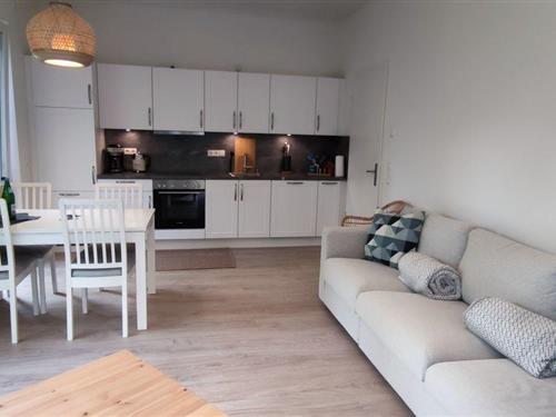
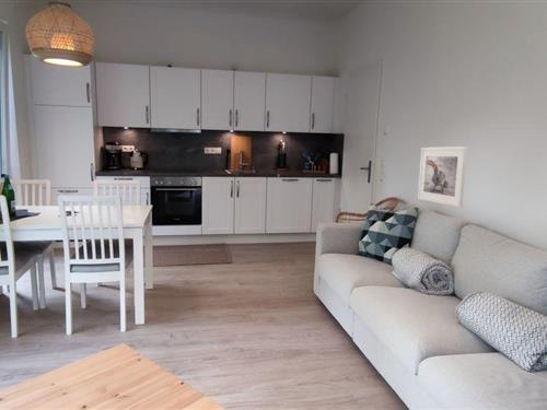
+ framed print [417,145,468,208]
